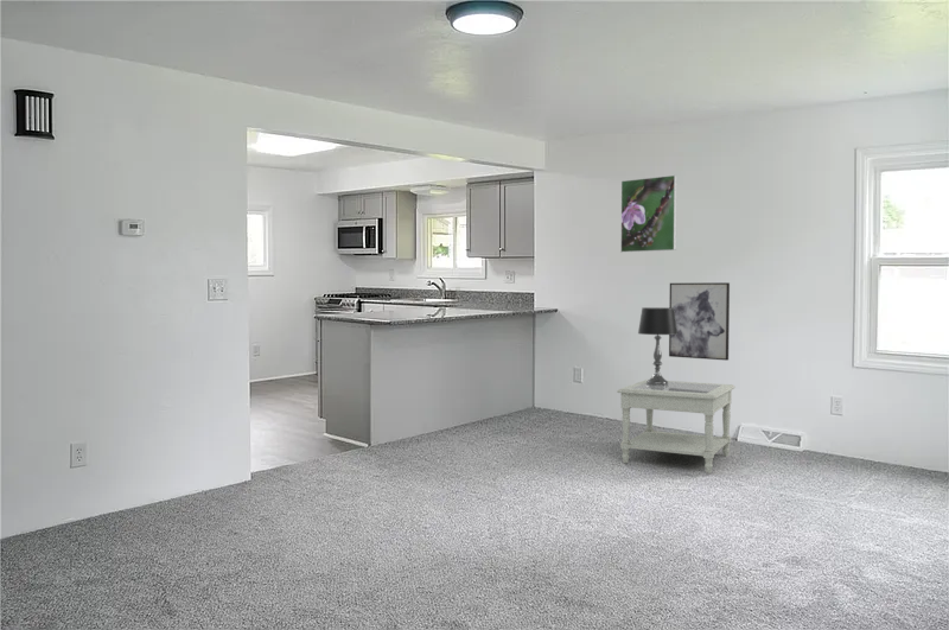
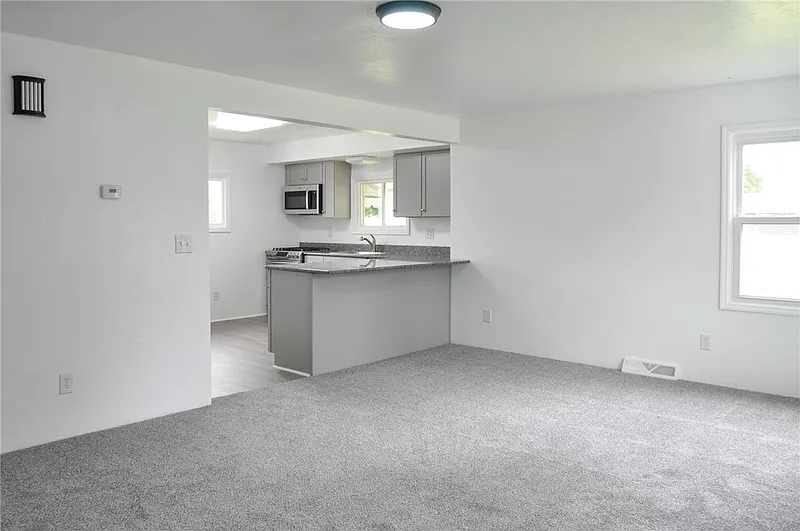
- side table [616,378,737,473]
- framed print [619,174,679,254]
- wall art [668,281,731,362]
- table lamp [637,306,677,386]
